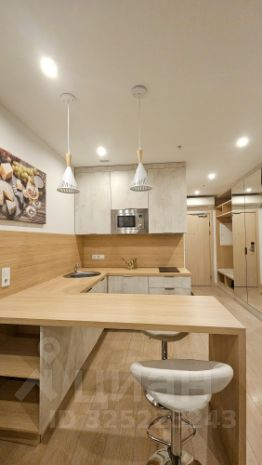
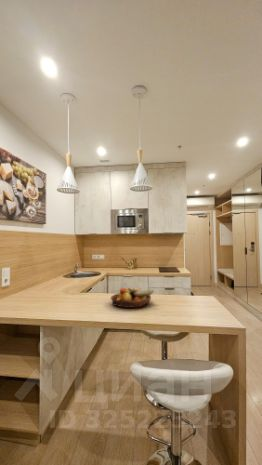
+ fruit bowl [110,286,155,309]
